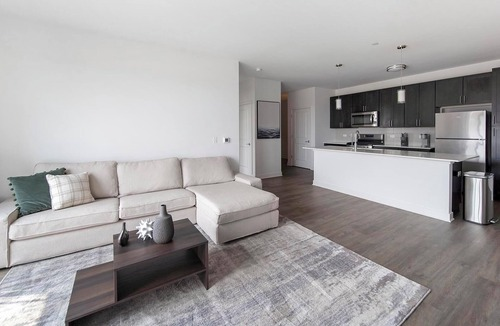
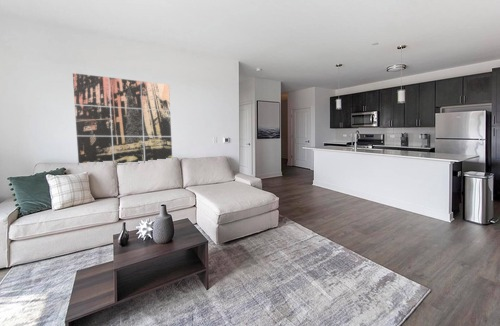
+ wall art [72,72,173,164]
